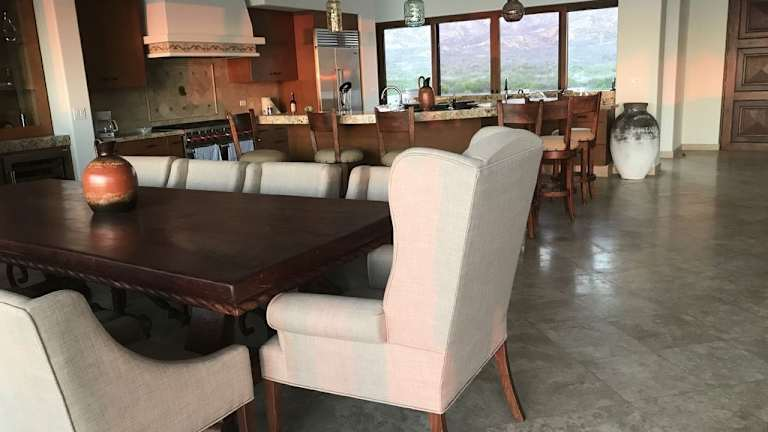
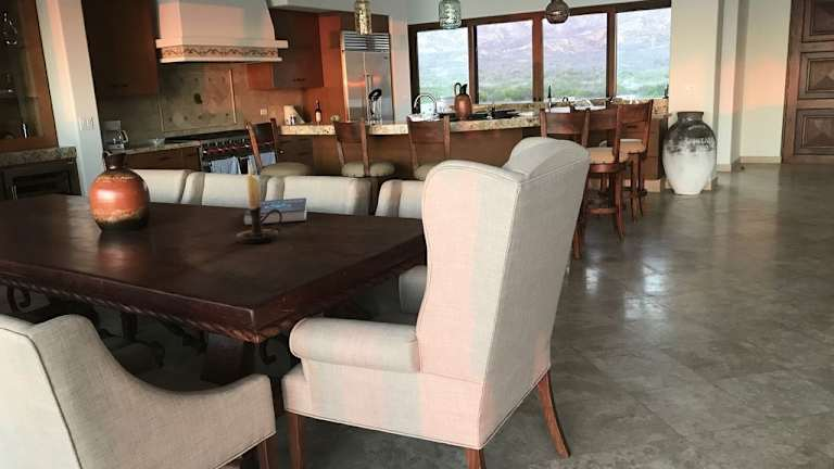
+ candle holder [236,162,282,244]
+ book [242,197,308,227]
